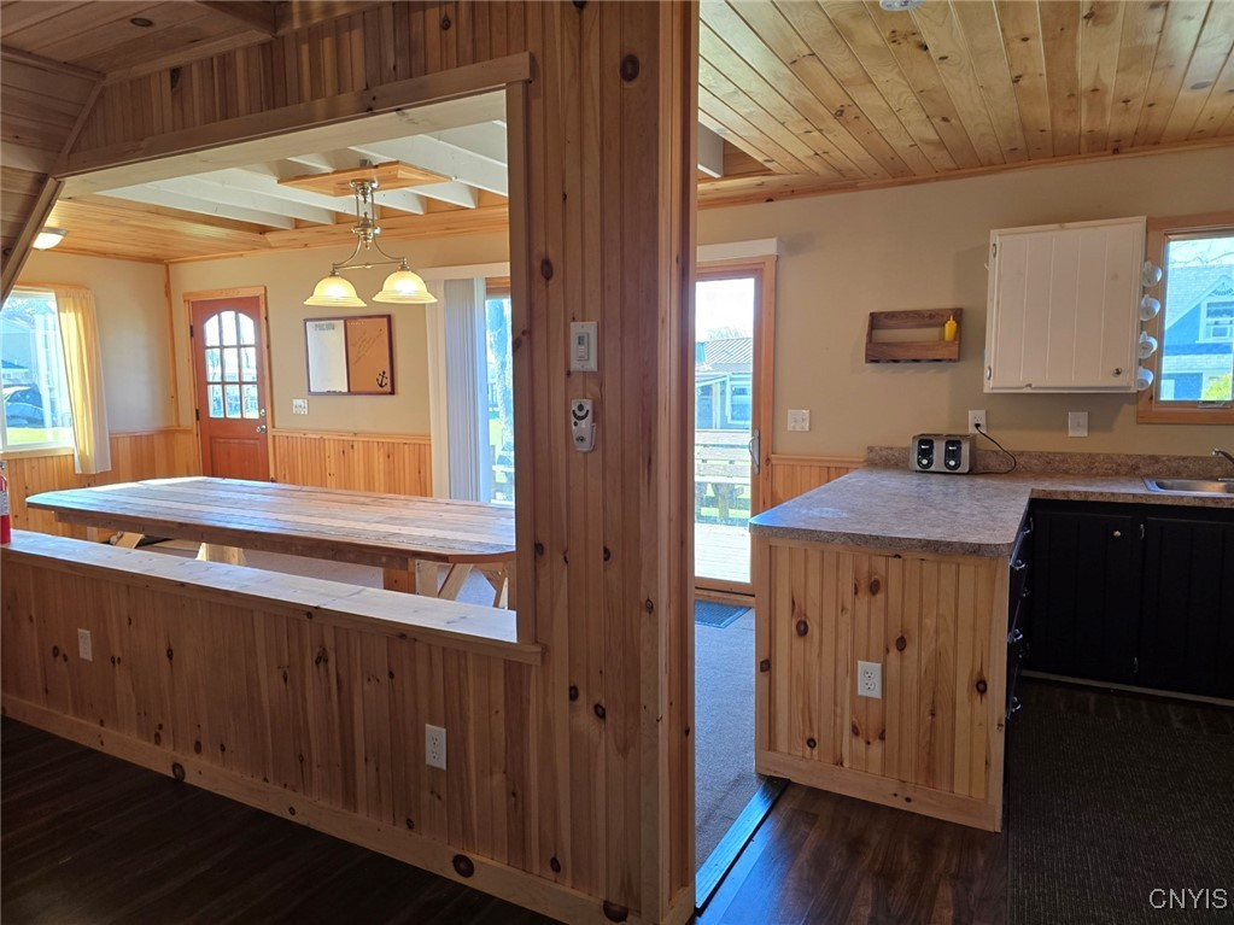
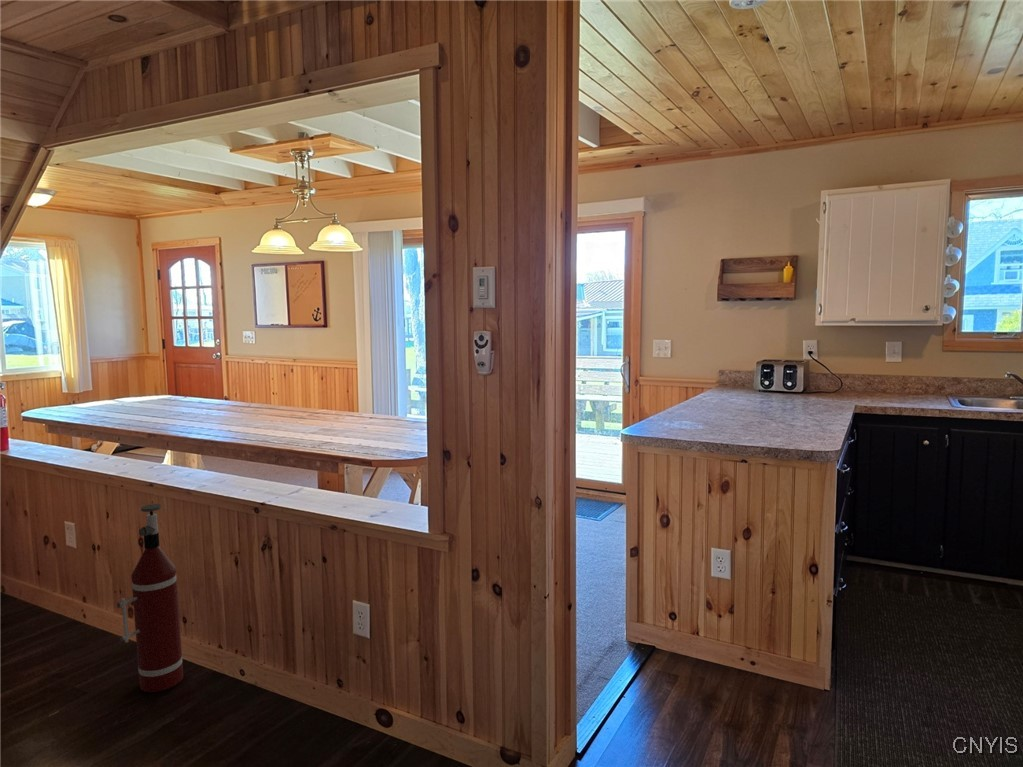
+ fire extinguisher [116,503,184,693]
